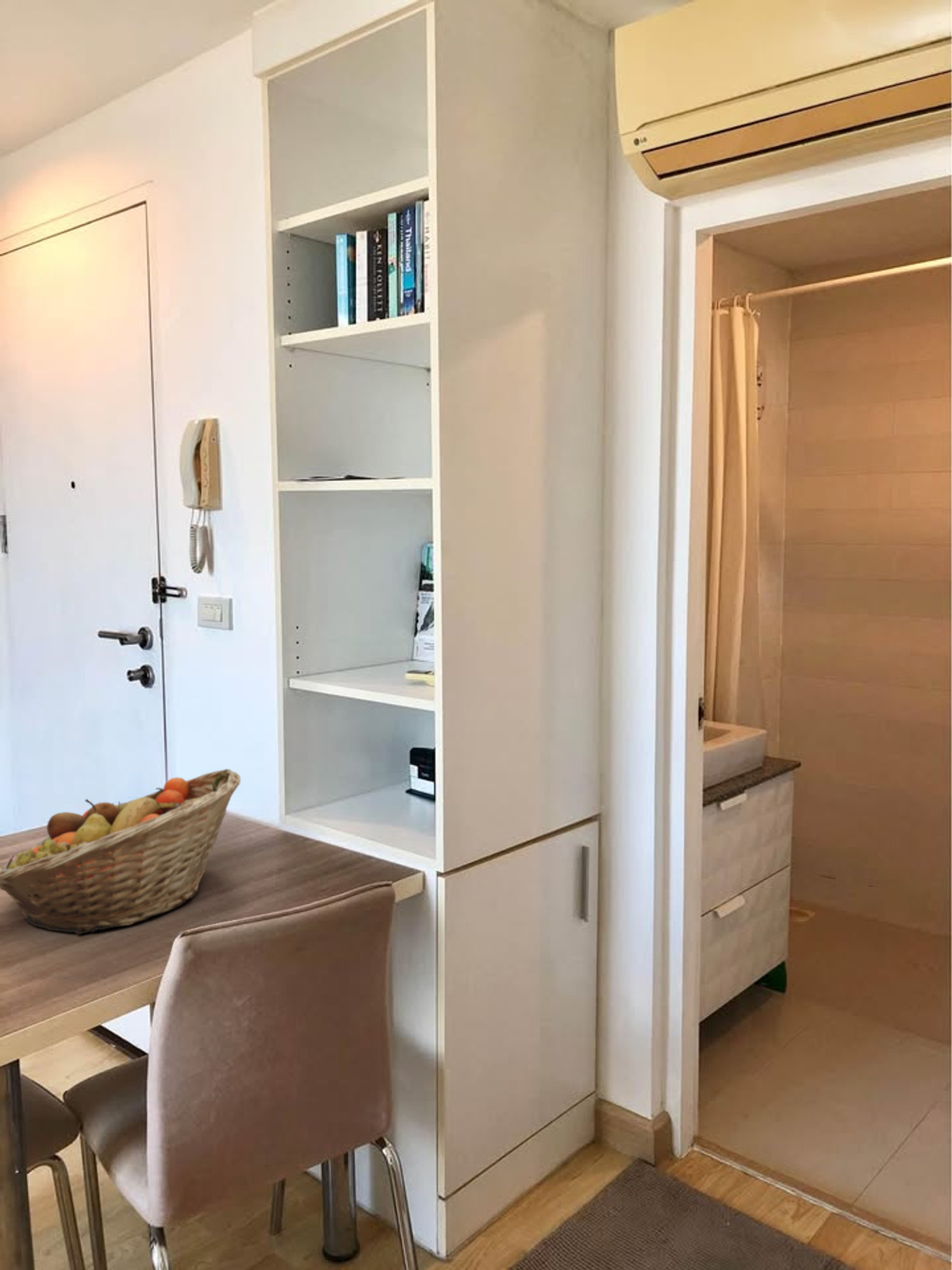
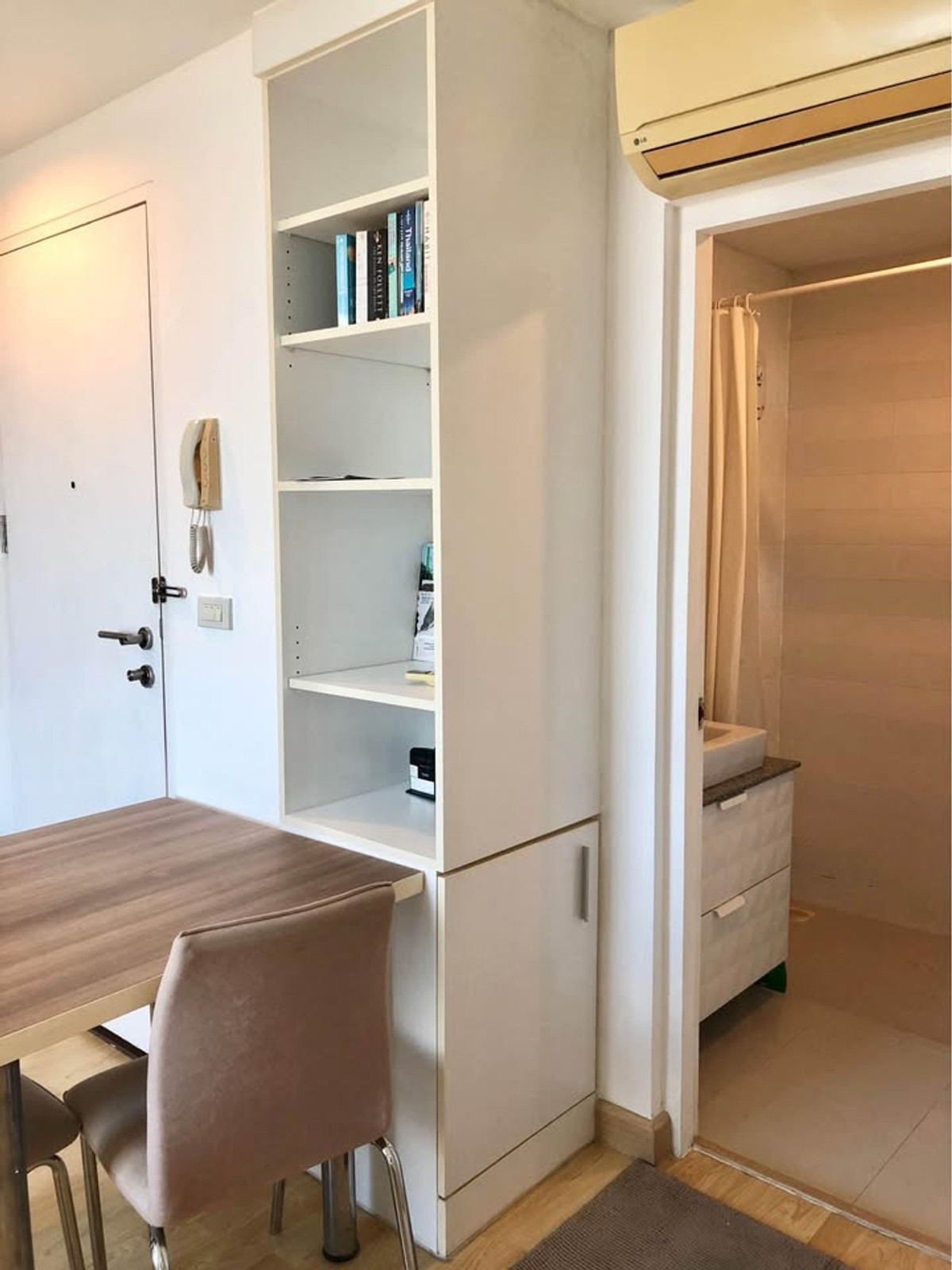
- fruit basket [0,768,241,935]
